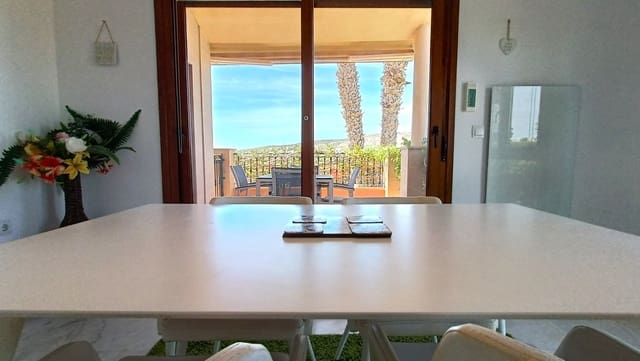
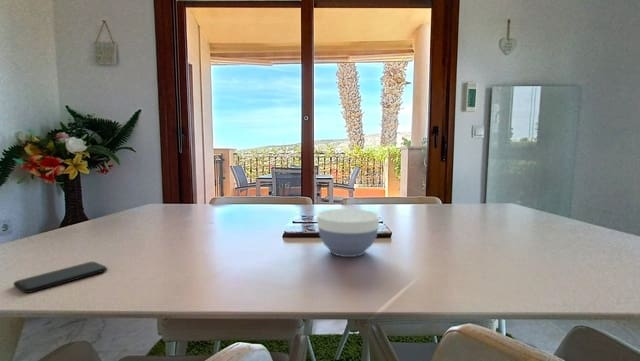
+ bowl [316,208,381,258]
+ smartphone [12,261,109,294]
